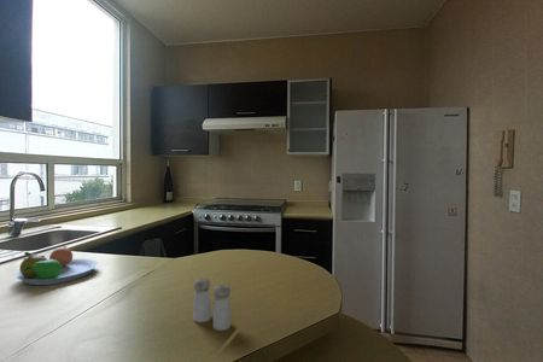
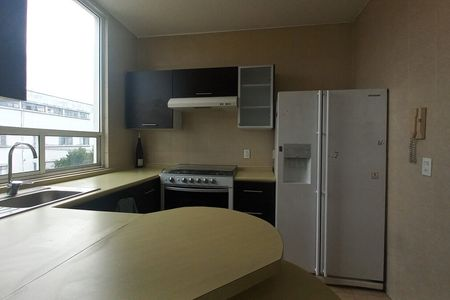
- fruit bowl [13,245,99,286]
- salt and pepper shaker [192,278,232,332]
